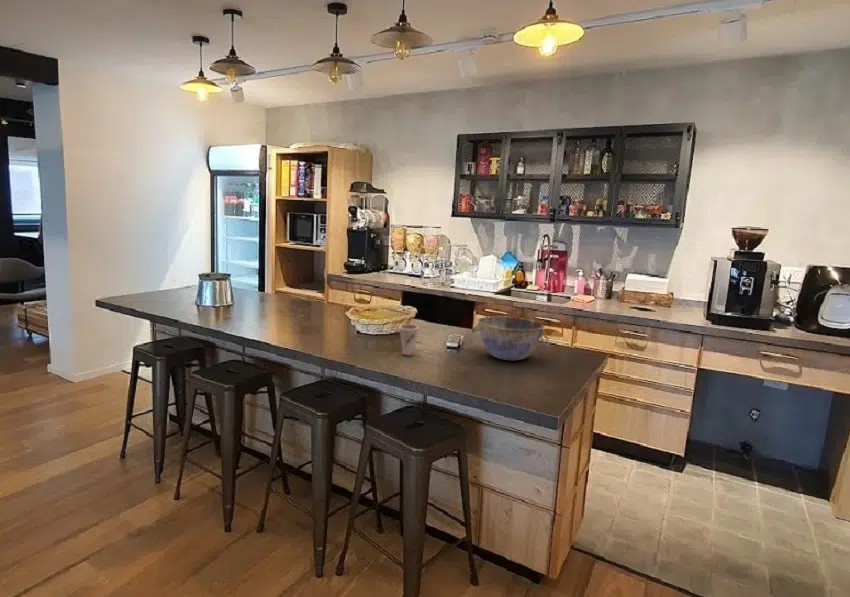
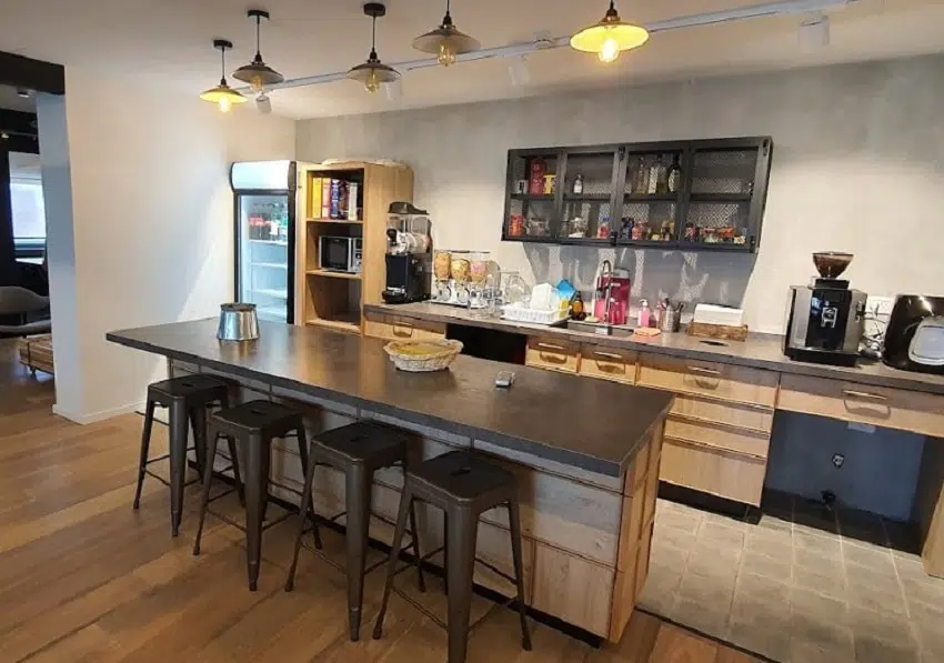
- cup [398,323,420,357]
- bowl [471,315,550,361]
